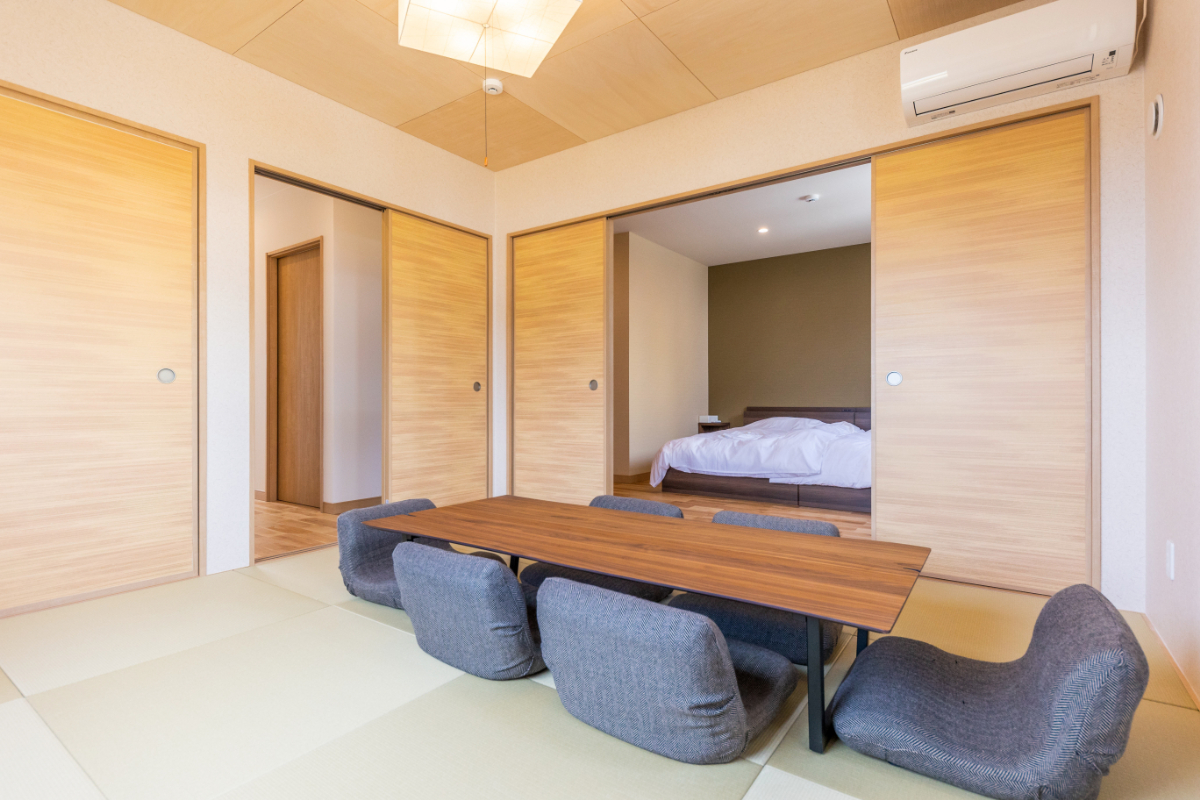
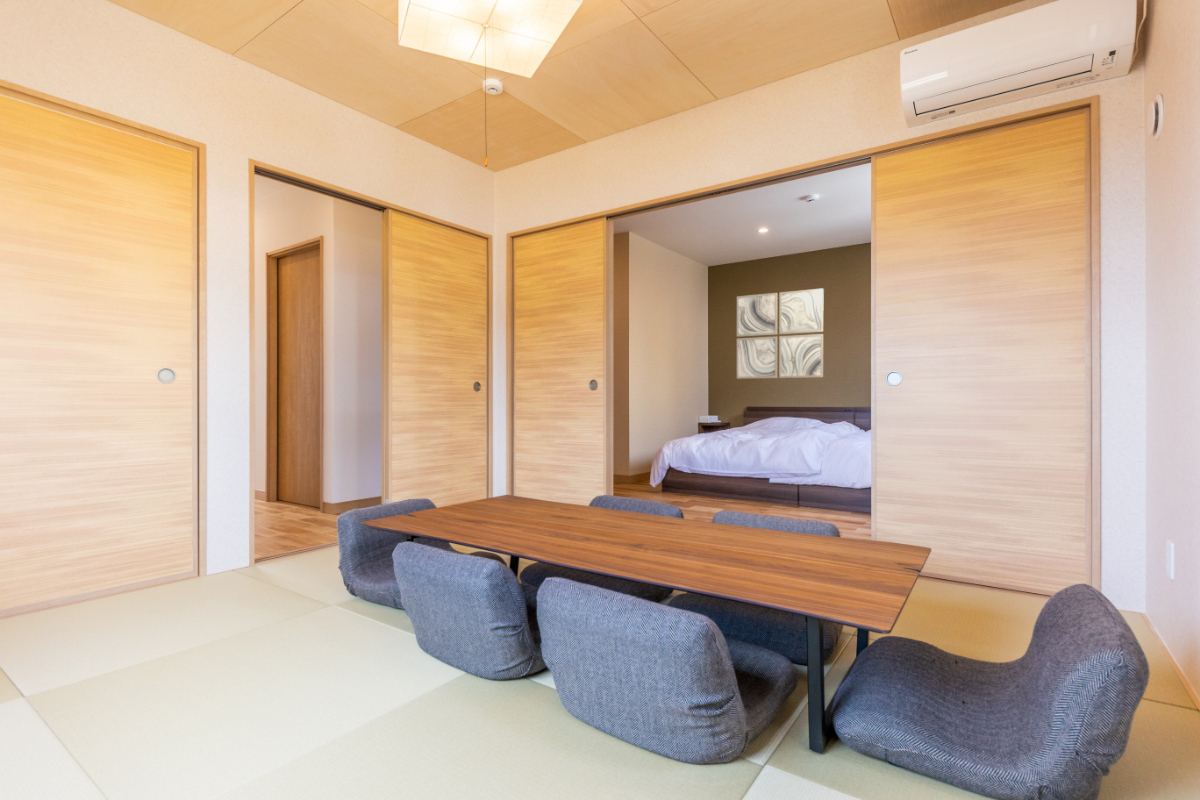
+ wall art [736,287,825,380]
